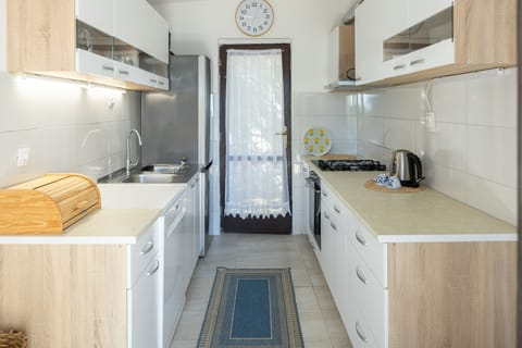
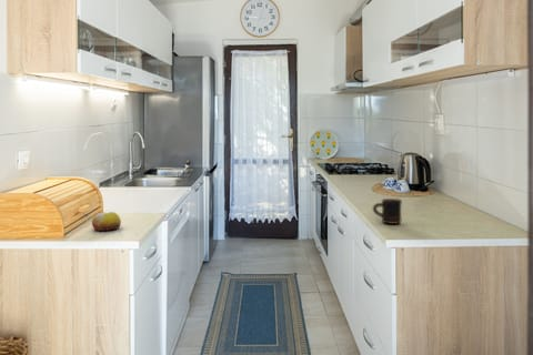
+ fruit [91,211,122,232]
+ mug [372,197,403,225]
